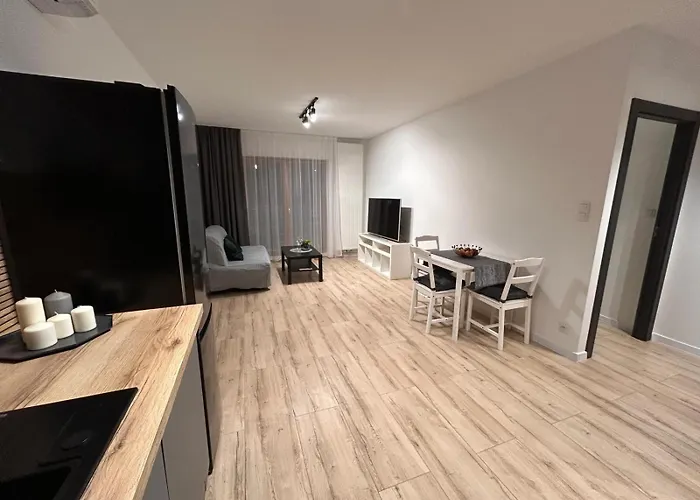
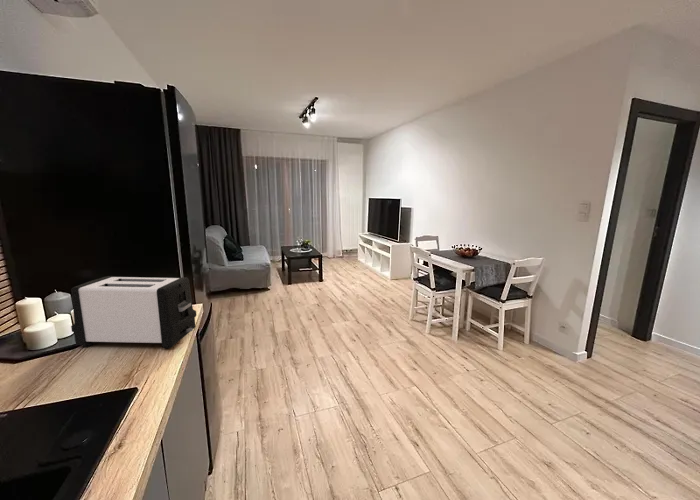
+ toaster [70,275,197,349]
